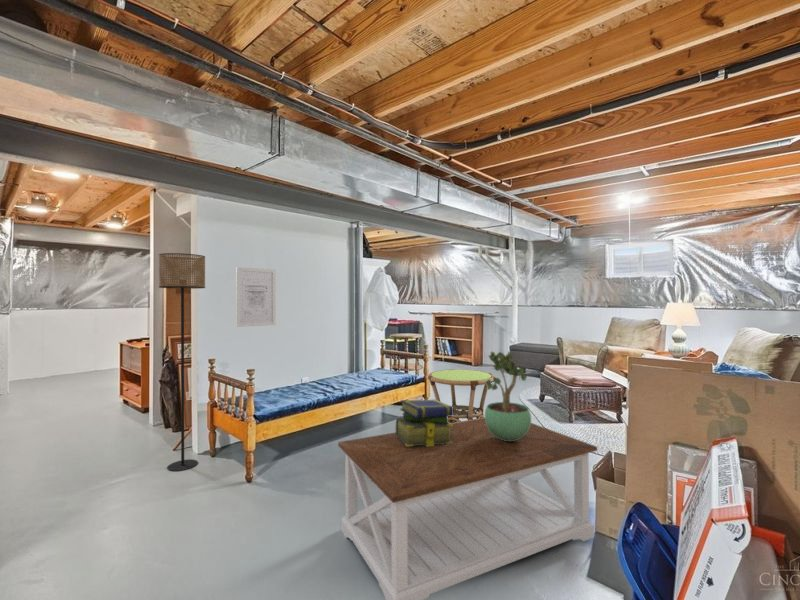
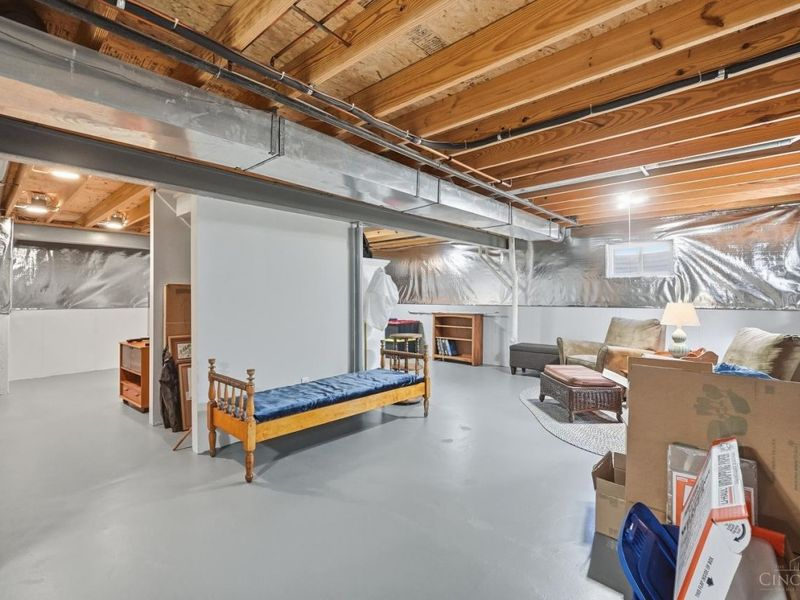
- floor lamp [158,252,206,472]
- coffee table [337,417,598,600]
- stack of books [395,399,453,447]
- potted plant [484,350,532,441]
- side table [427,368,496,423]
- wall art [235,266,277,328]
